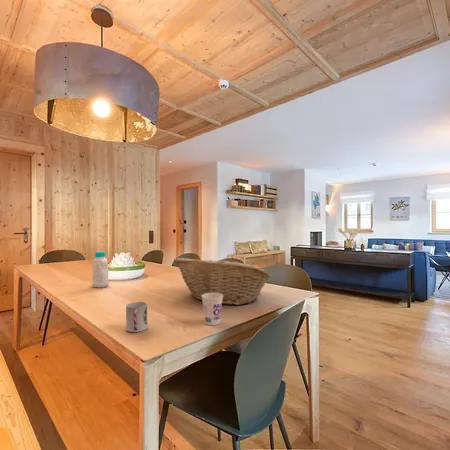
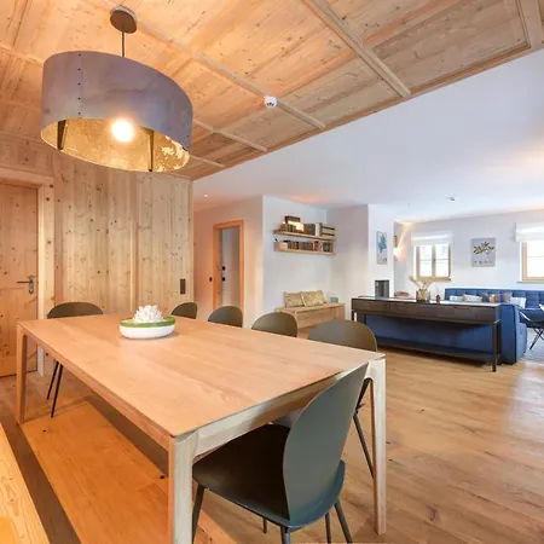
- fruit basket [173,257,272,306]
- bottle [91,250,110,289]
- cup [125,301,148,333]
- cup [202,293,223,326]
